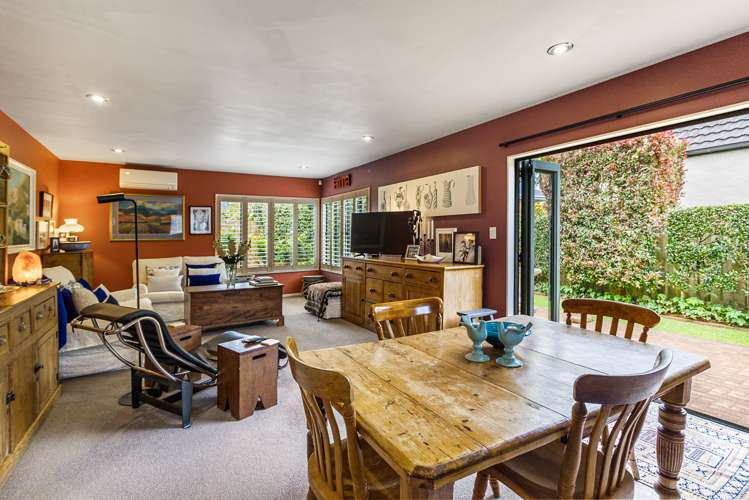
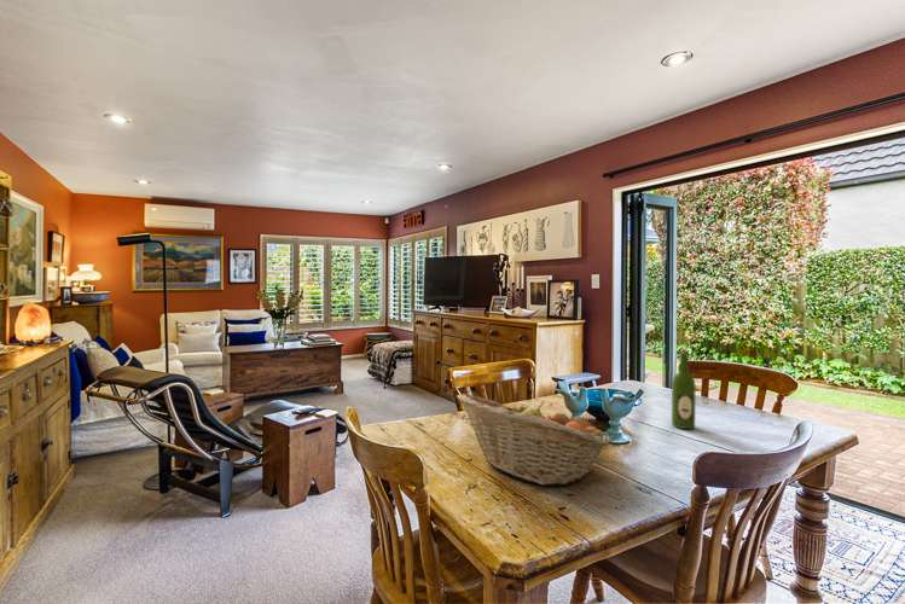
+ fruit basket [456,393,613,487]
+ wine bottle [671,348,697,430]
